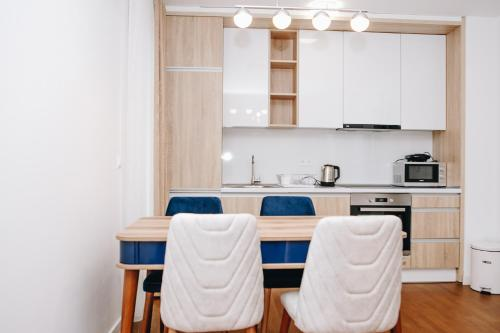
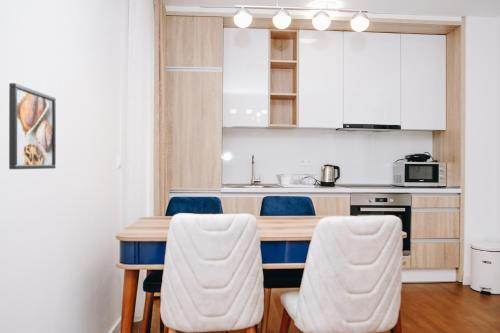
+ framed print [8,82,57,170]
